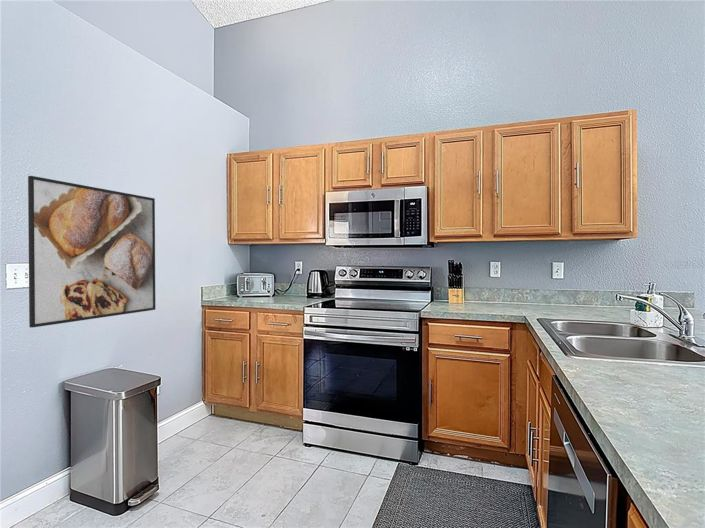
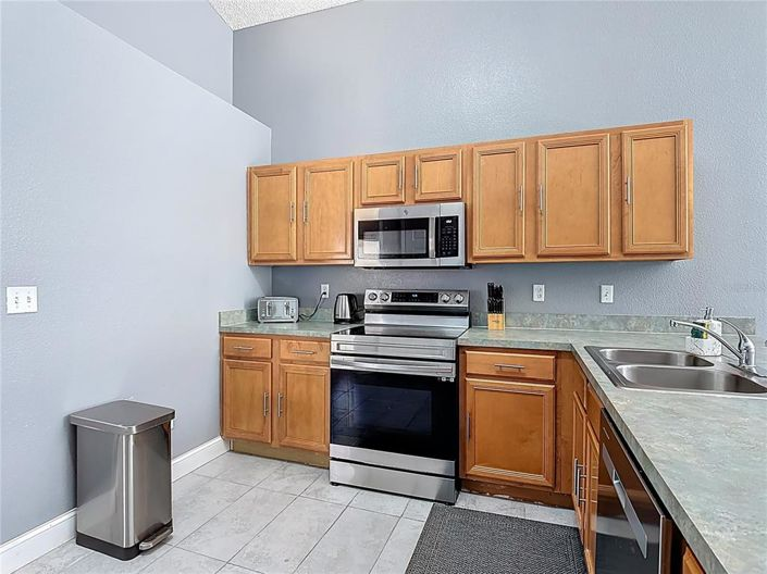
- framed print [27,175,156,329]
